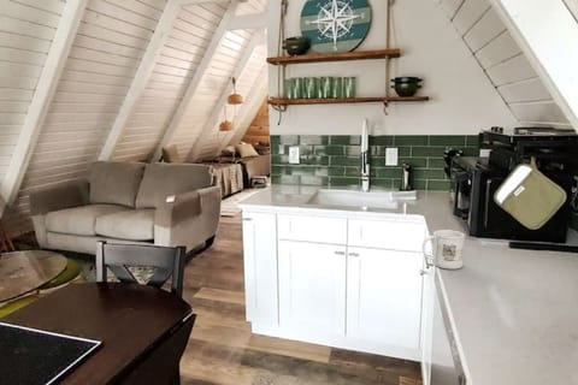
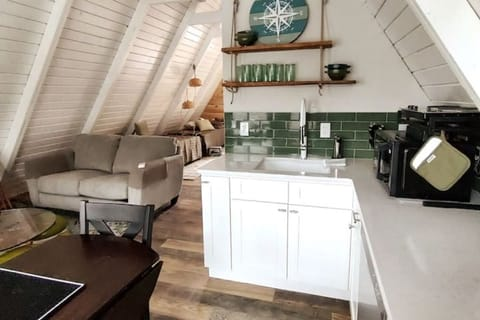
- mug [421,229,466,270]
